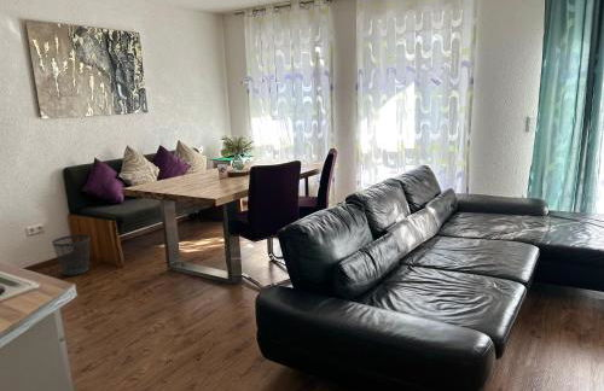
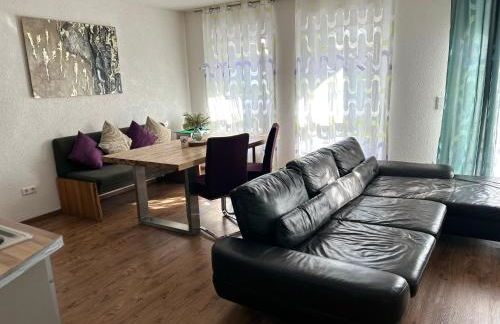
- wastebasket [51,233,91,276]
